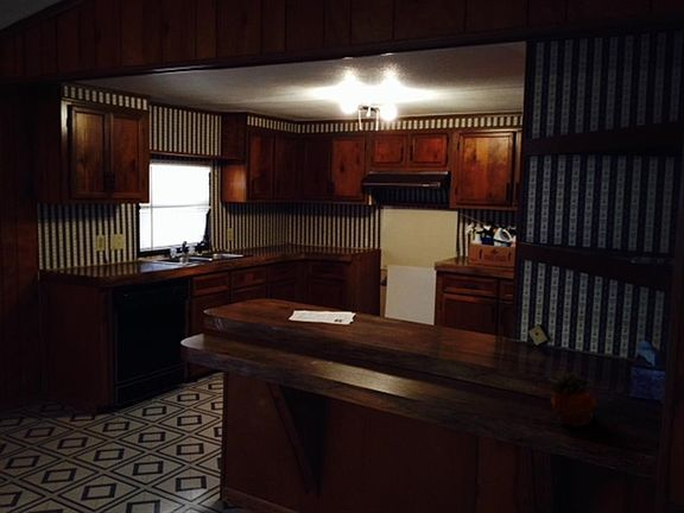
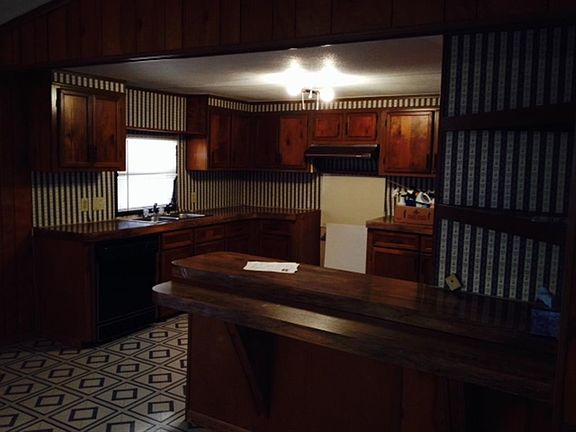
- succulent planter [546,368,597,428]
